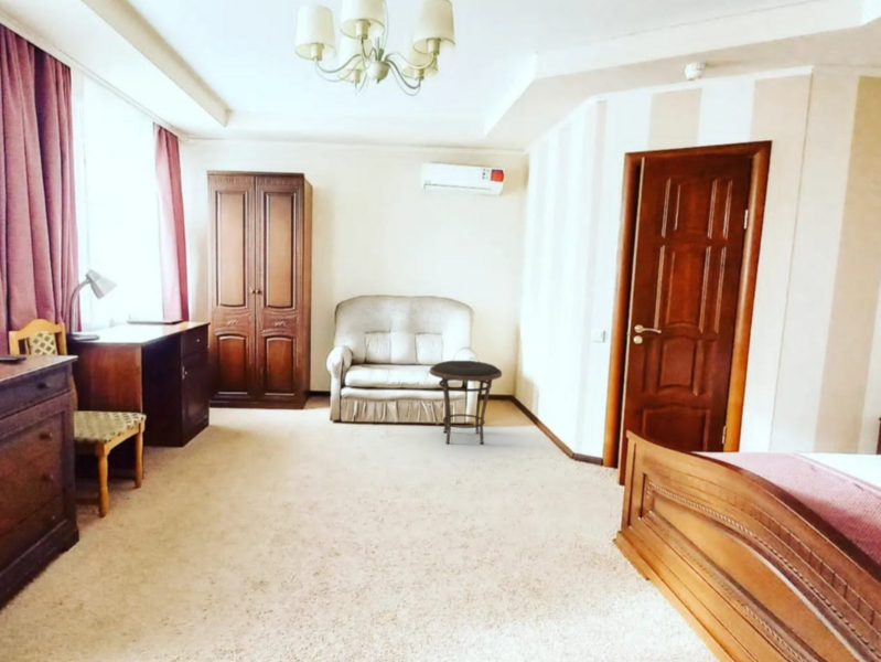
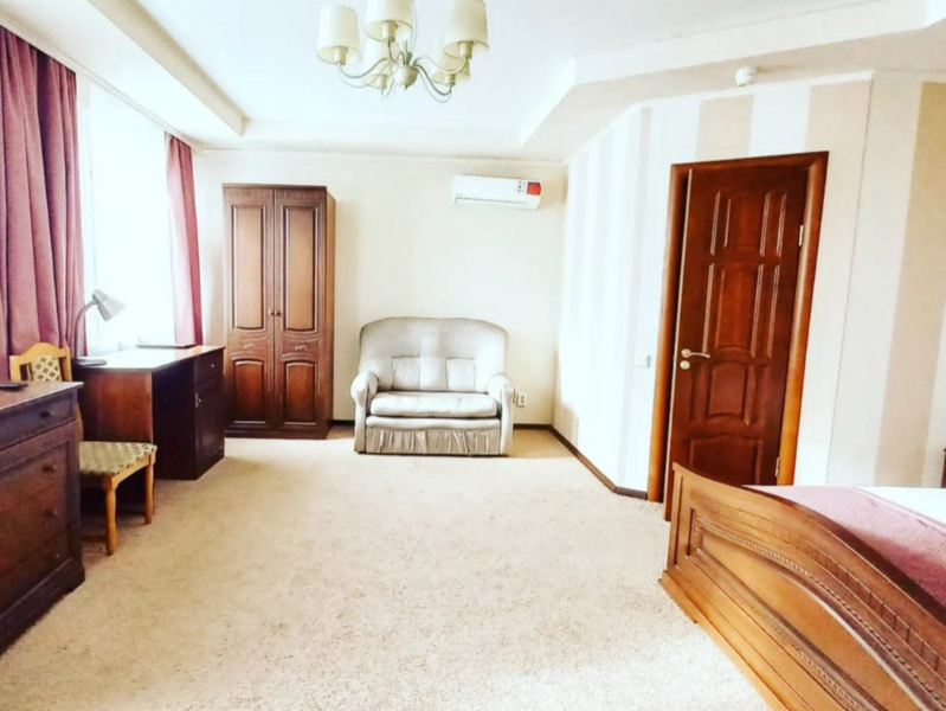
- side table [429,360,503,446]
